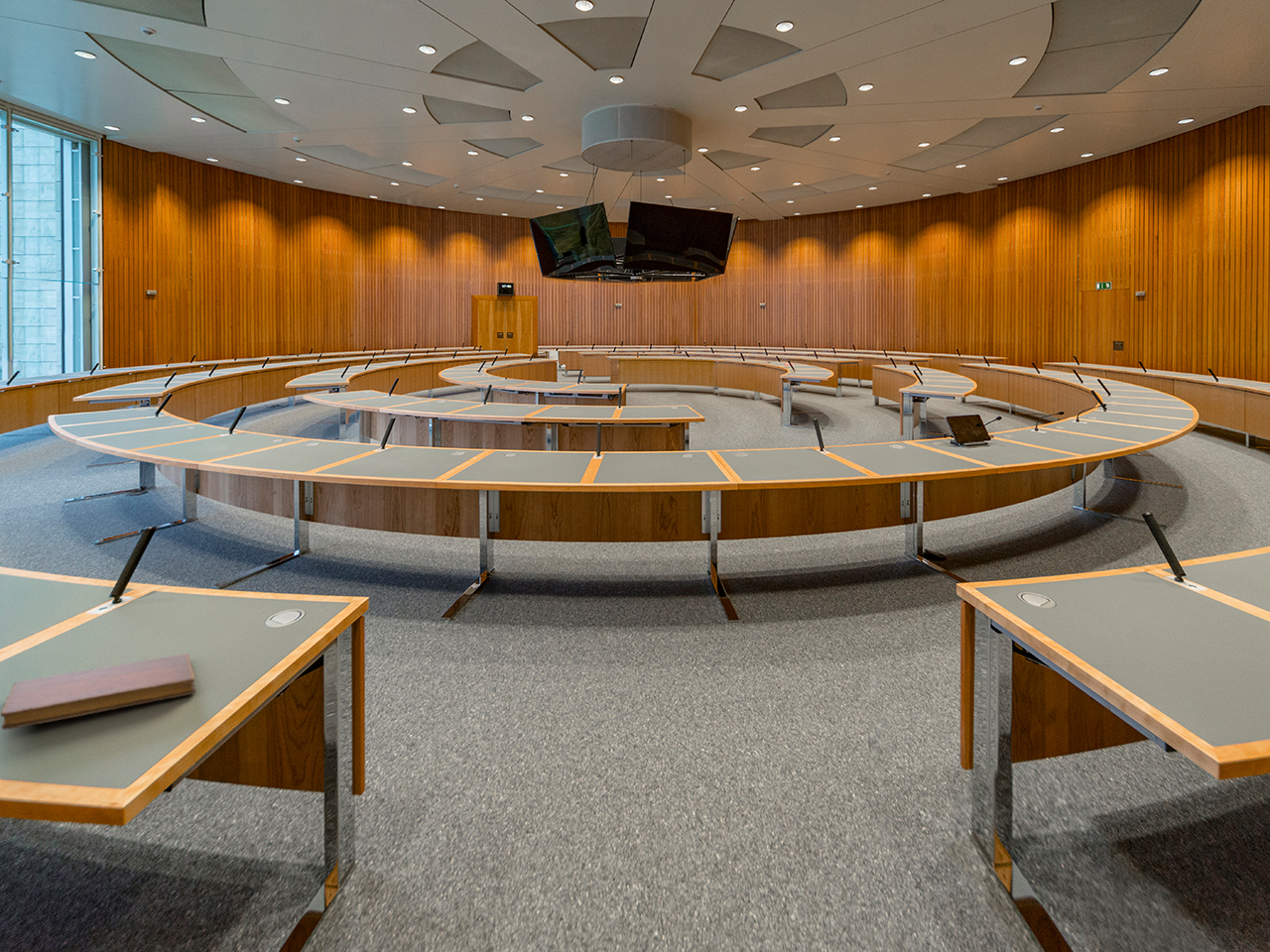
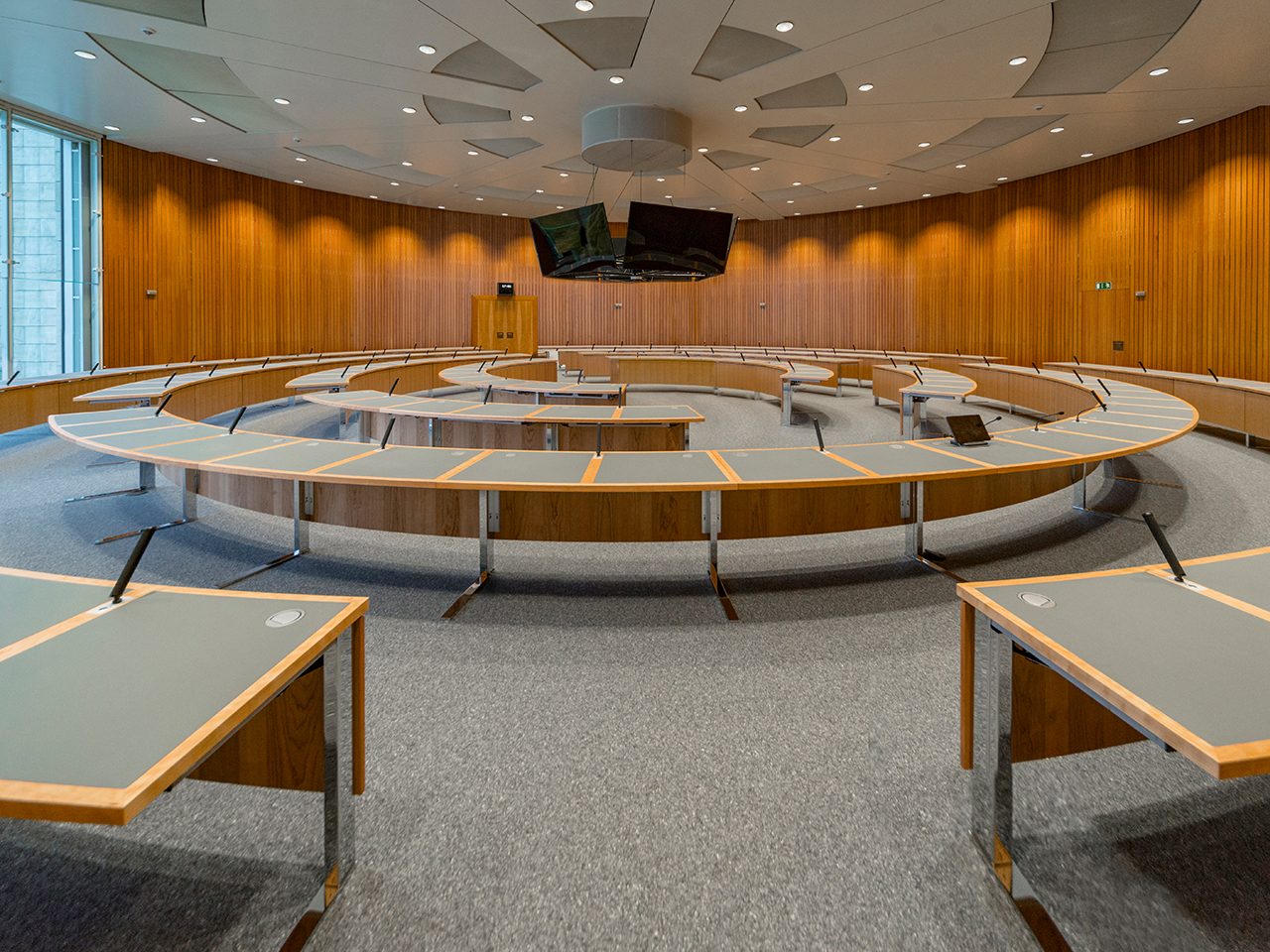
- notebook [0,653,197,731]
